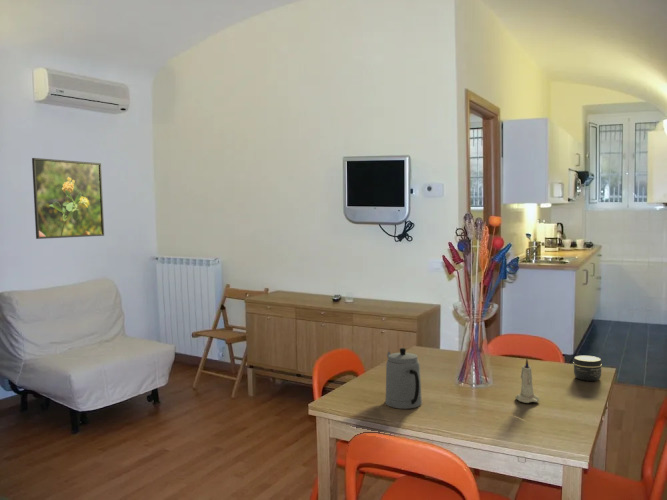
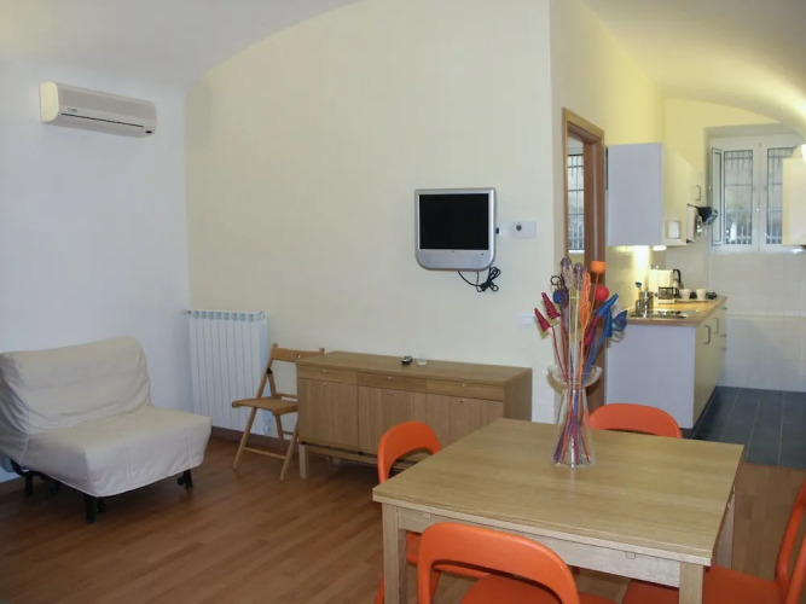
- teapot [385,347,423,410]
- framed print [31,157,105,240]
- jar [573,355,603,382]
- candle [514,358,541,404]
